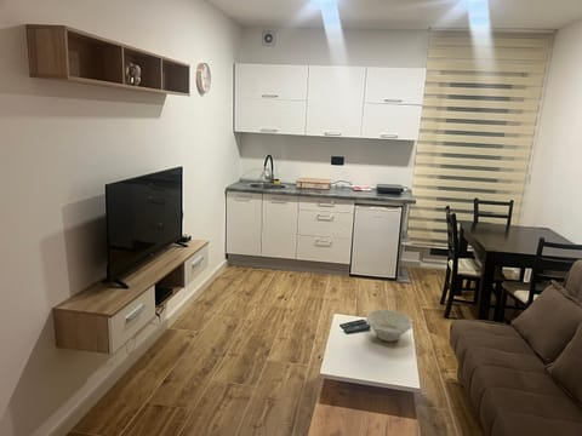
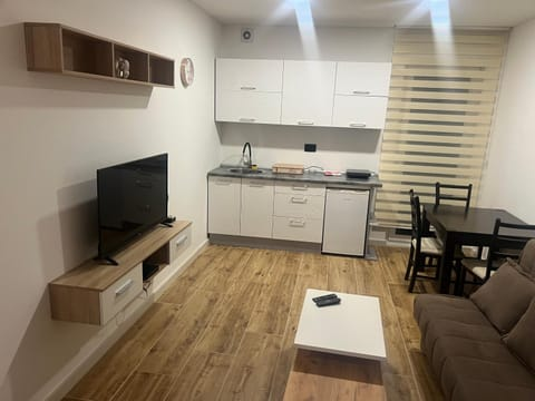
- bowl [365,309,413,343]
